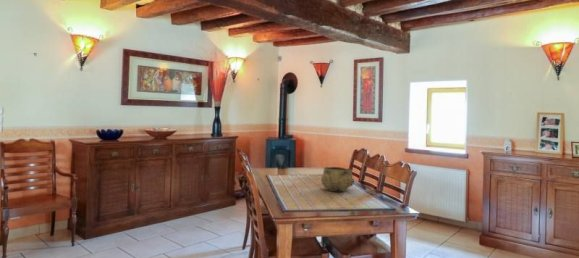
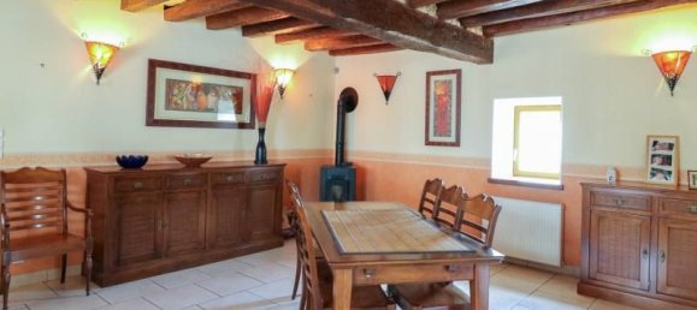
- decorative bowl [320,166,354,192]
